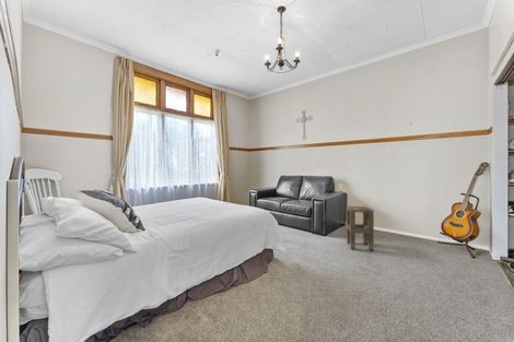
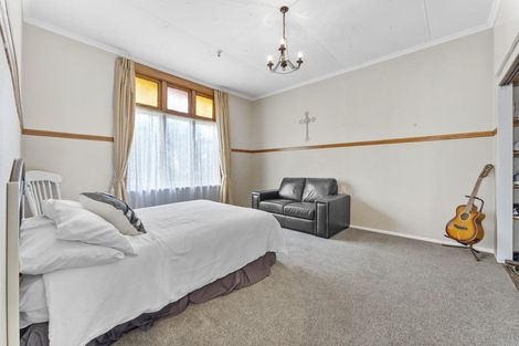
- side table [346,205,375,251]
